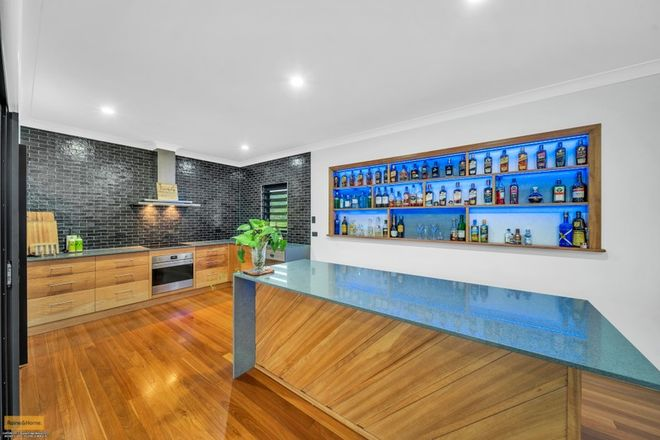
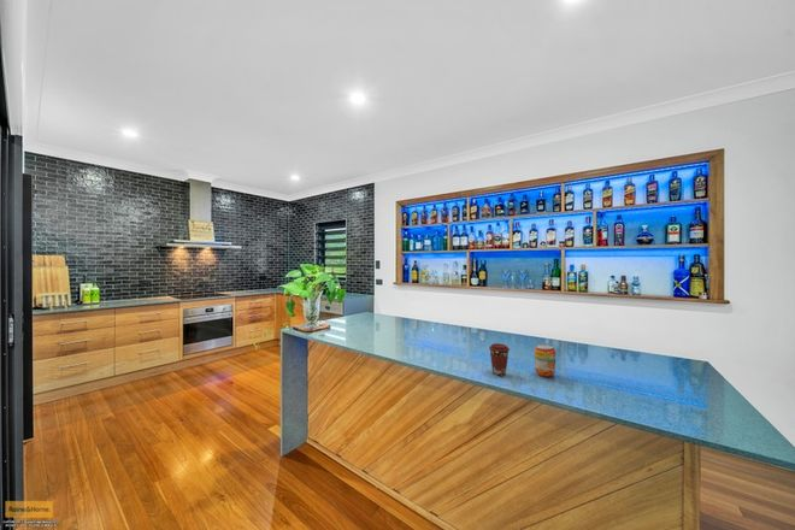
+ coffee cup [488,342,511,377]
+ beverage can [534,343,556,378]
